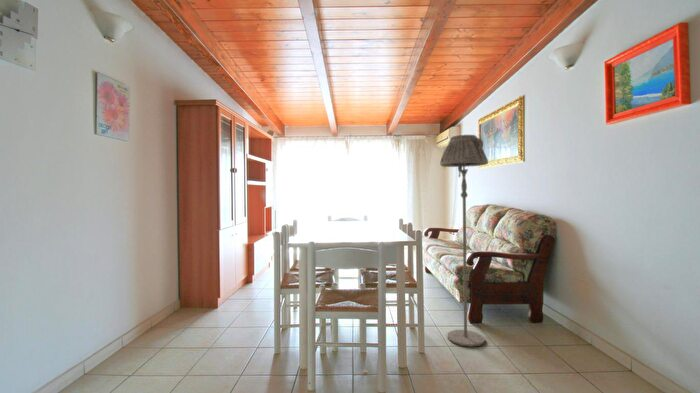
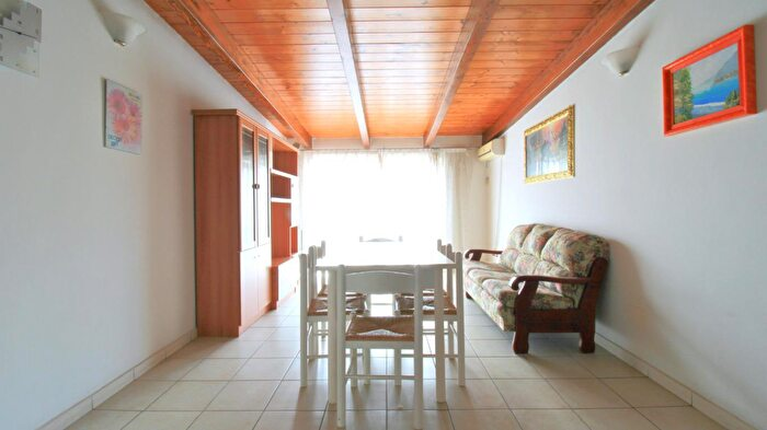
- floor lamp [439,134,489,348]
